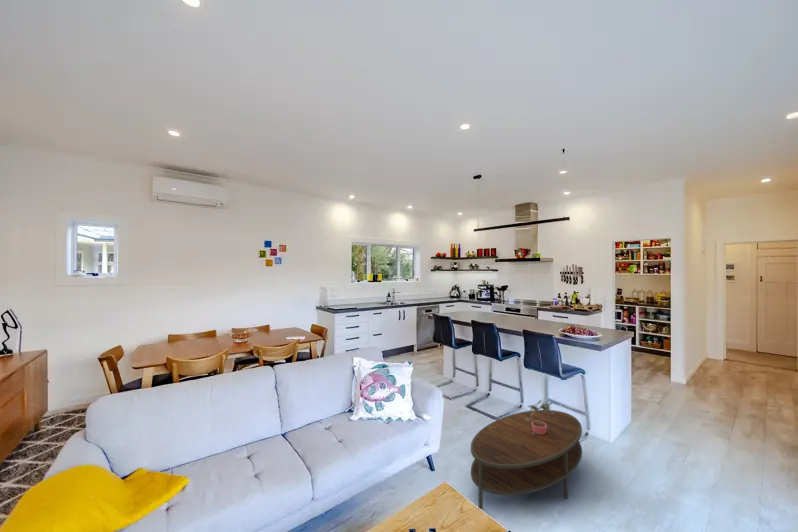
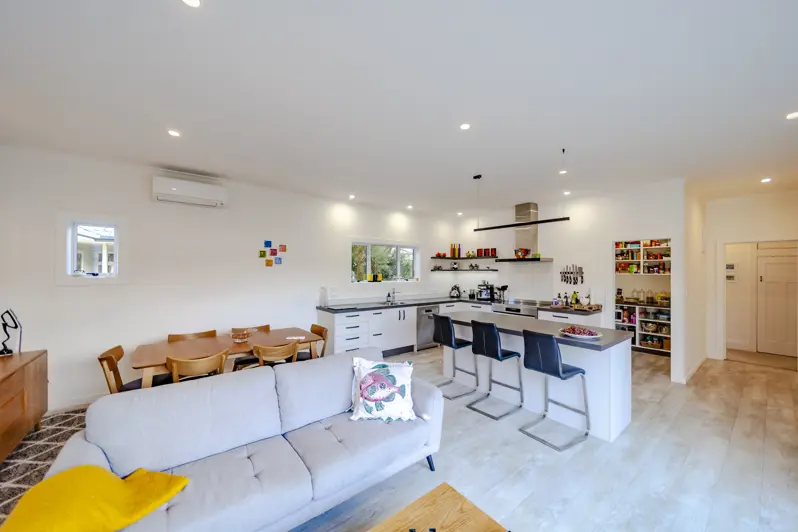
- potted plant [526,399,554,434]
- coffee table [470,409,583,511]
